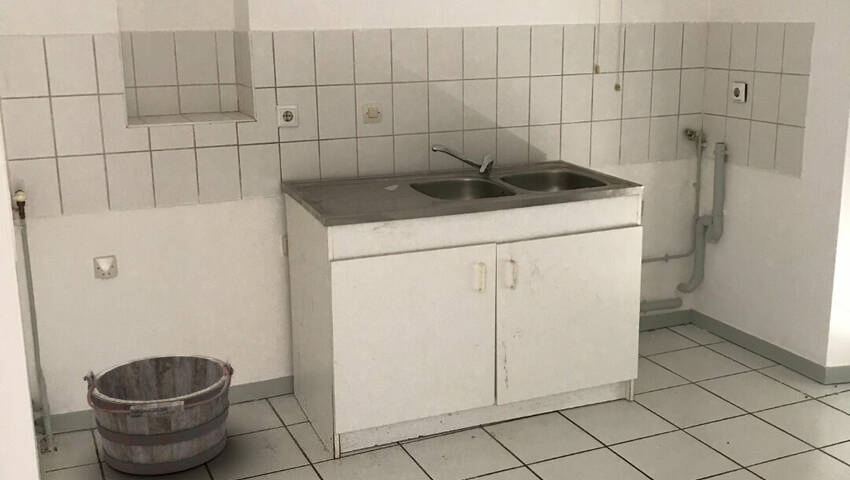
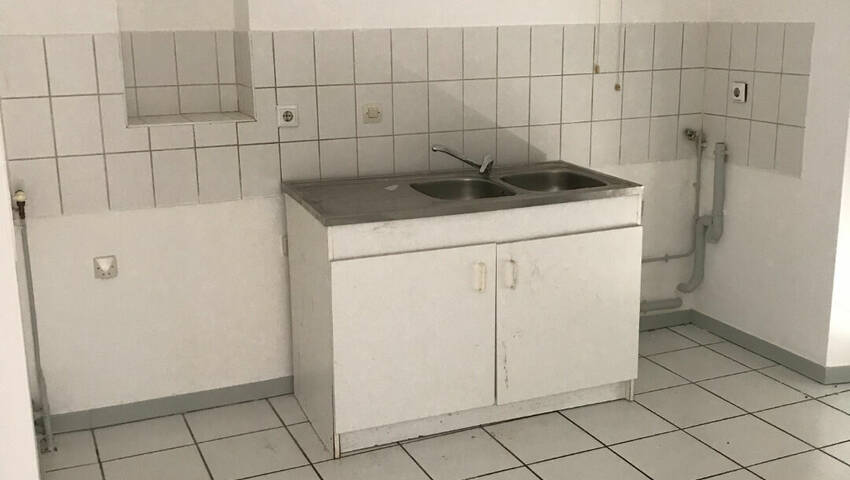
- bucket [82,353,235,475]
